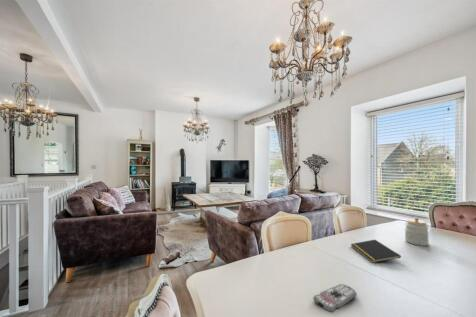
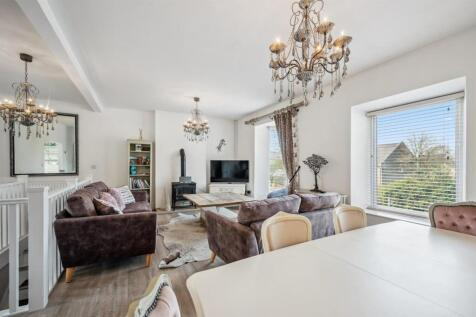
- remote control [312,283,358,314]
- jar [404,216,430,247]
- notepad [350,239,402,264]
